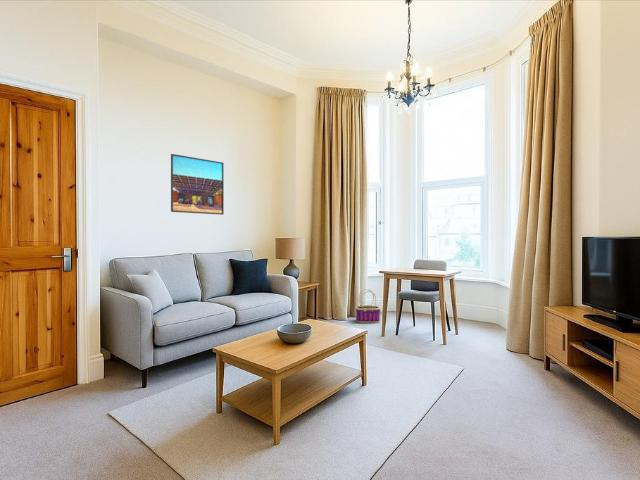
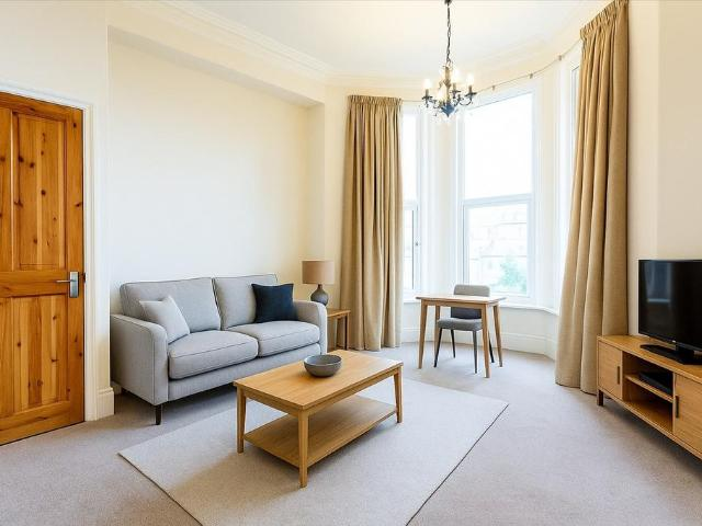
- basket [355,288,381,324]
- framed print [170,153,225,216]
